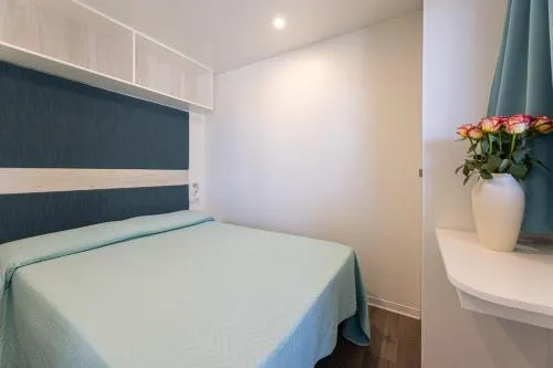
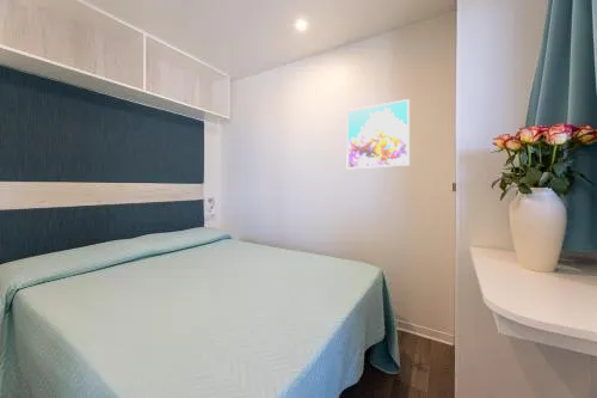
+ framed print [345,98,411,170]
